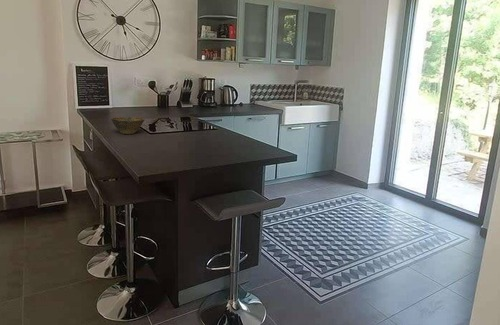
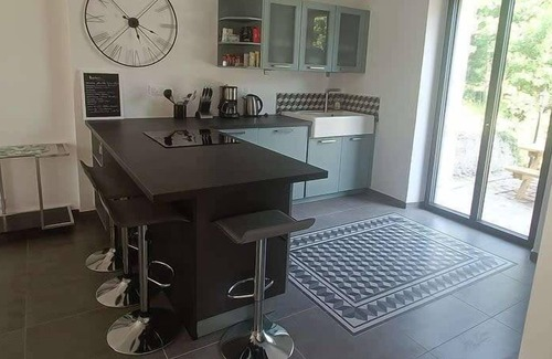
- bowl [110,116,146,135]
